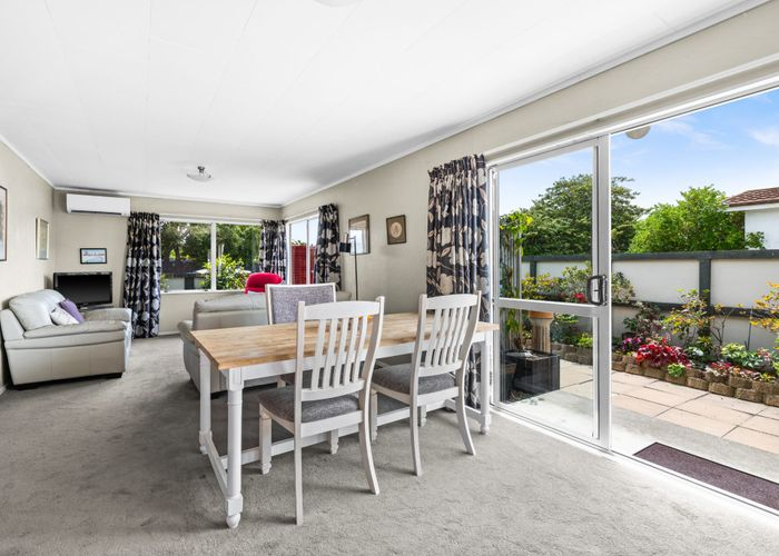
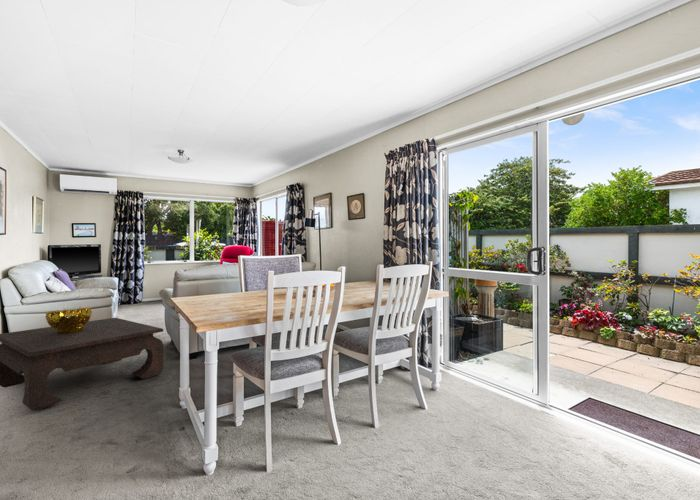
+ coffee table [0,317,164,412]
+ decorative bowl [45,306,93,334]
